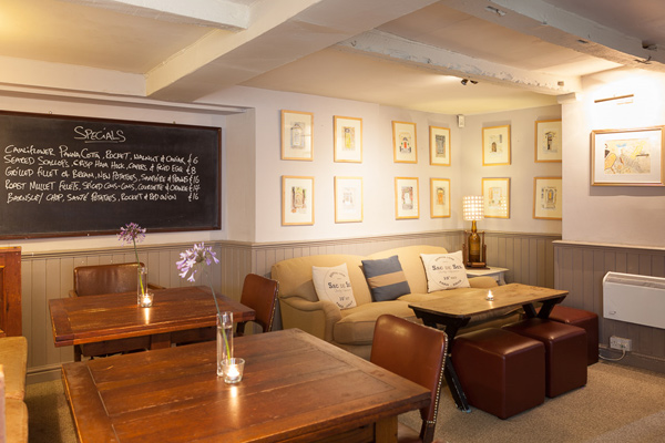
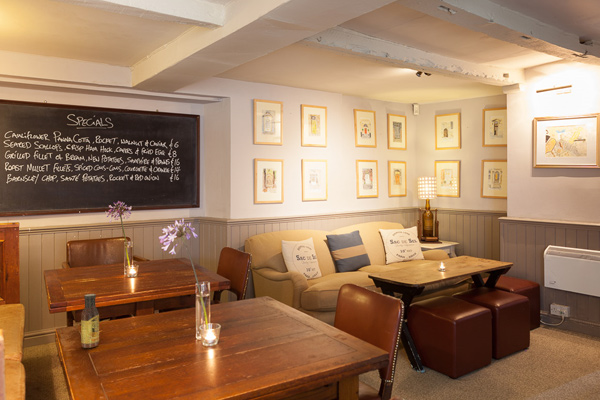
+ sauce bottle [80,293,100,349]
